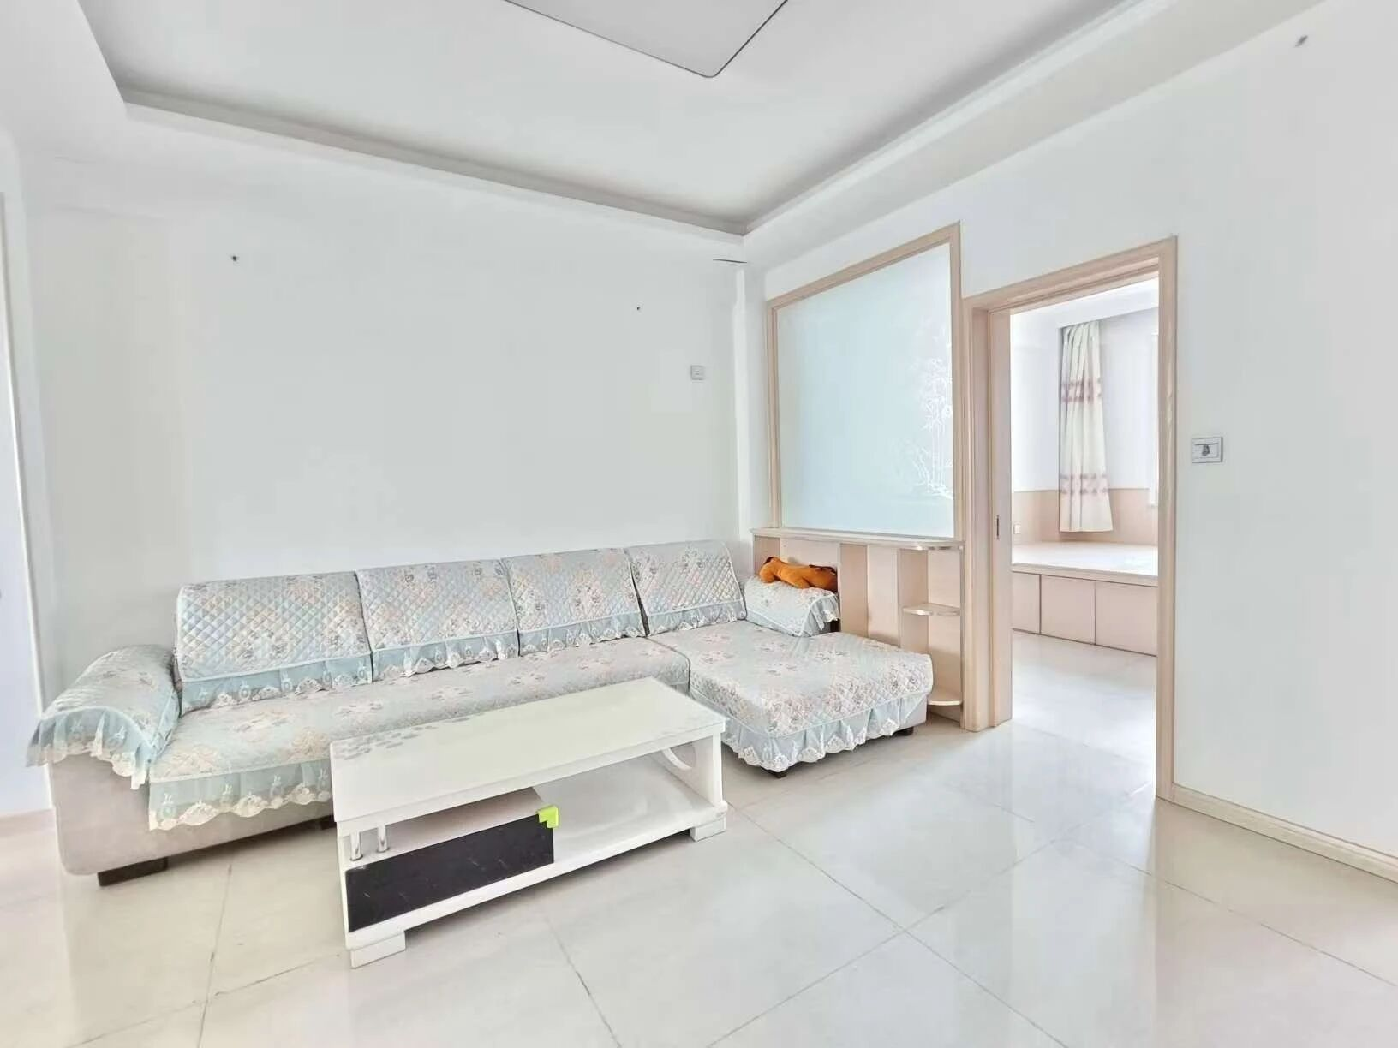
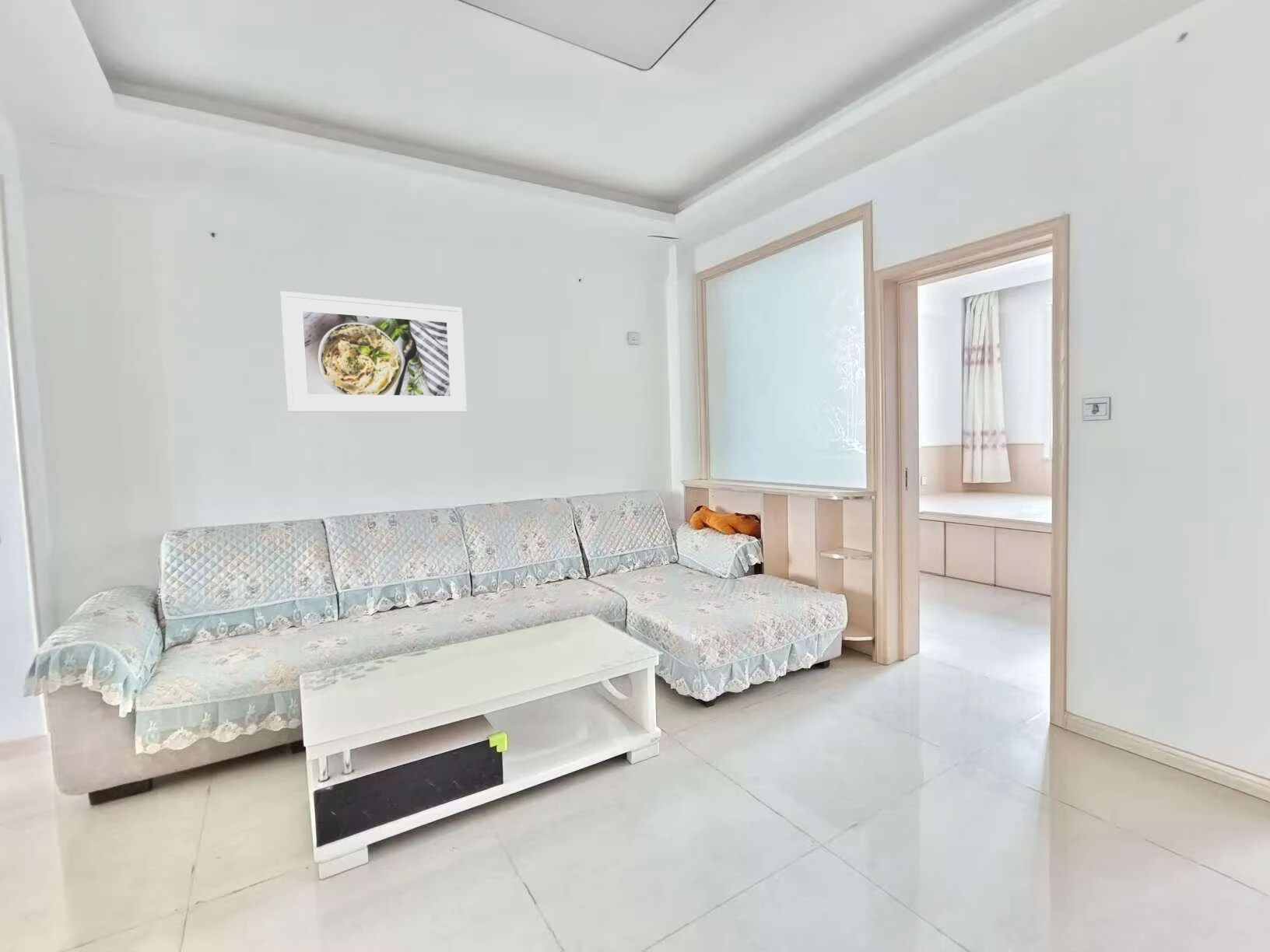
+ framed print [279,291,468,413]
